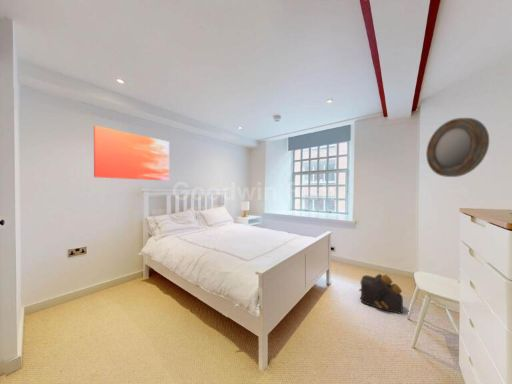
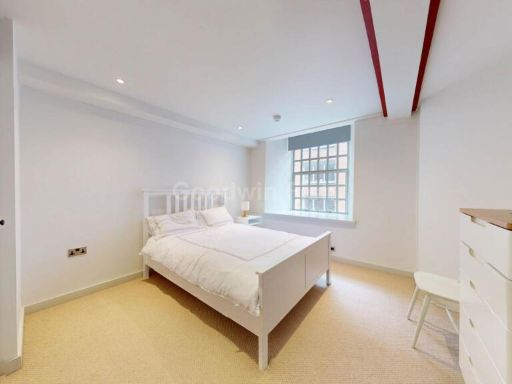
- home mirror [425,117,490,178]
- wall art [93,124,170,182]
- backpack [358,273,404,314]
